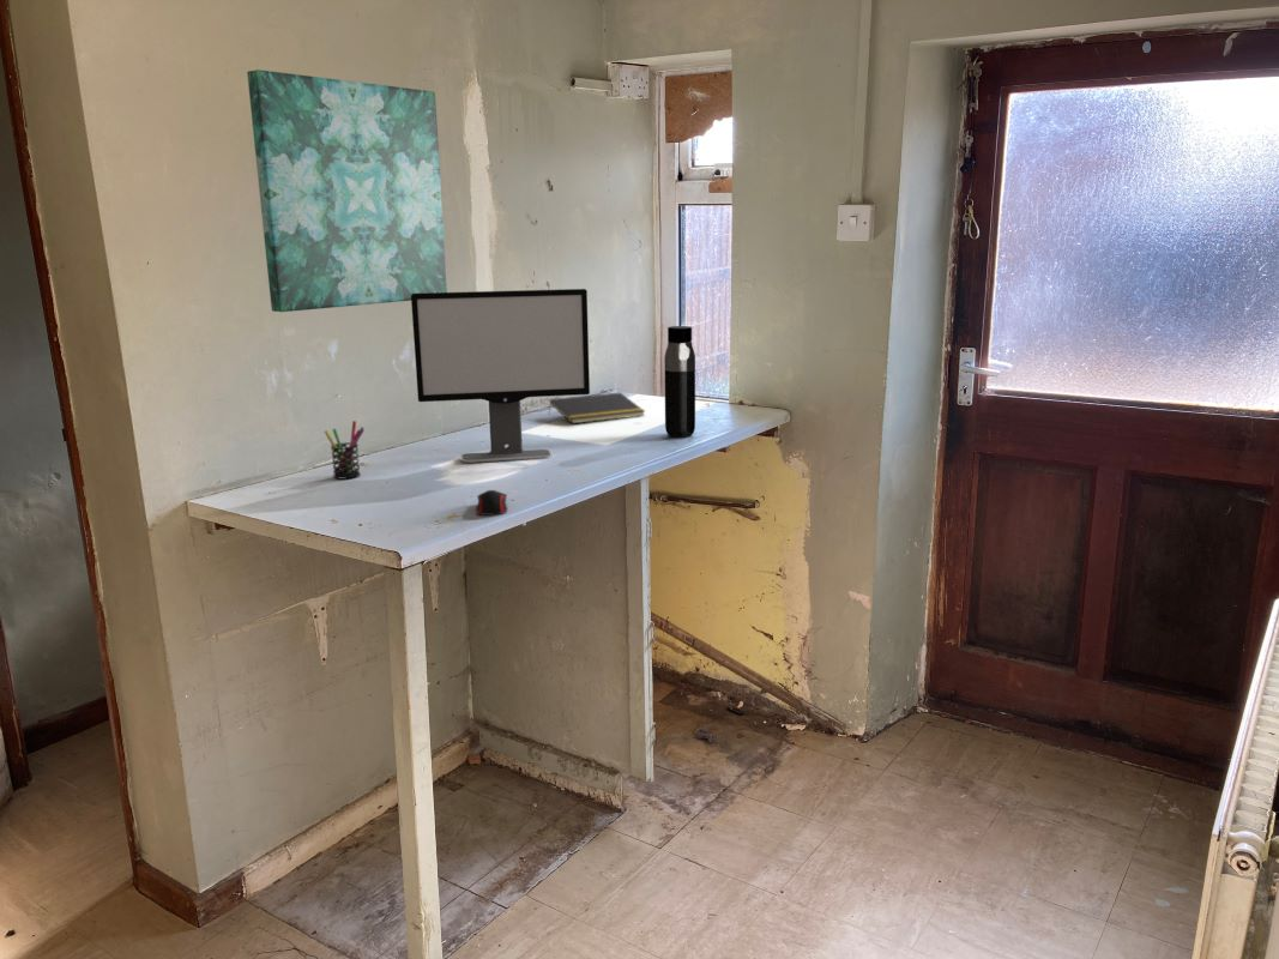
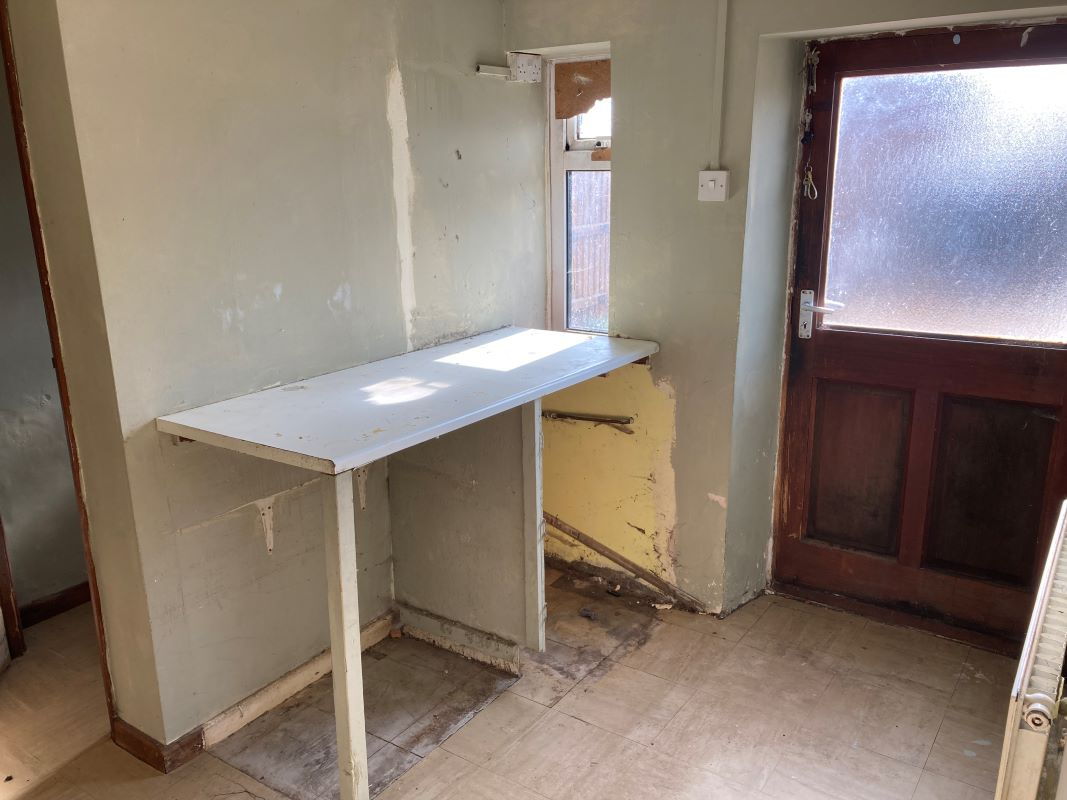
- computer monitor [410,288,591,464]
- computer mouse [475,489,508,517]
- notepad [548,391,646,424]
- wall art [246,68,448,313]
- water bottle [663,325,696,439]
- pen holder [324,420,366,480]
